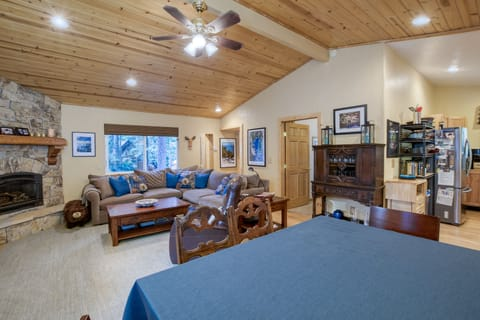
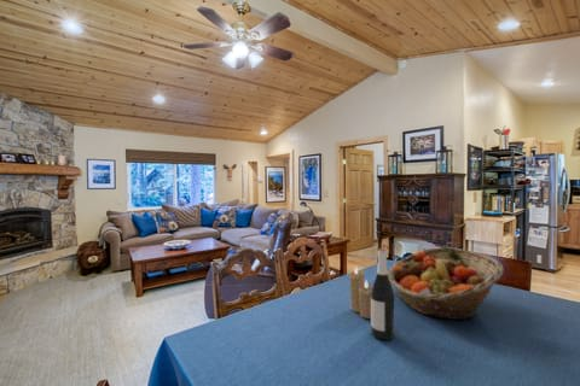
+ wine bottle [370,247,395,341]
+ fruit basket [388,246,505,322]
+ candle [348,265,372,320]
